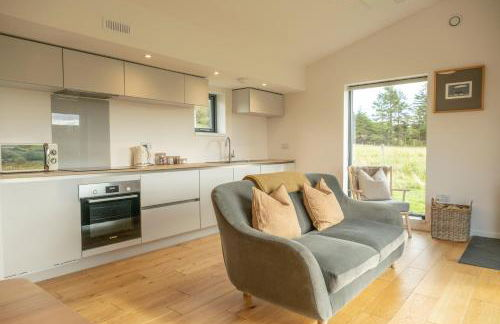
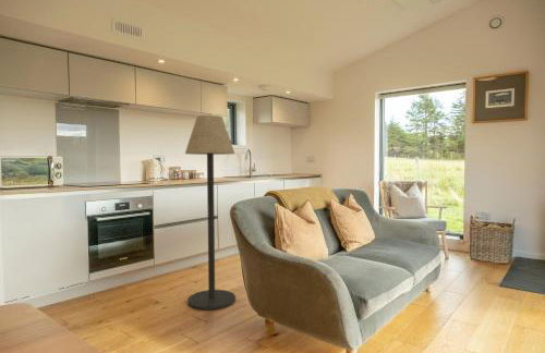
+ floor lamp [184,114,237,311]
